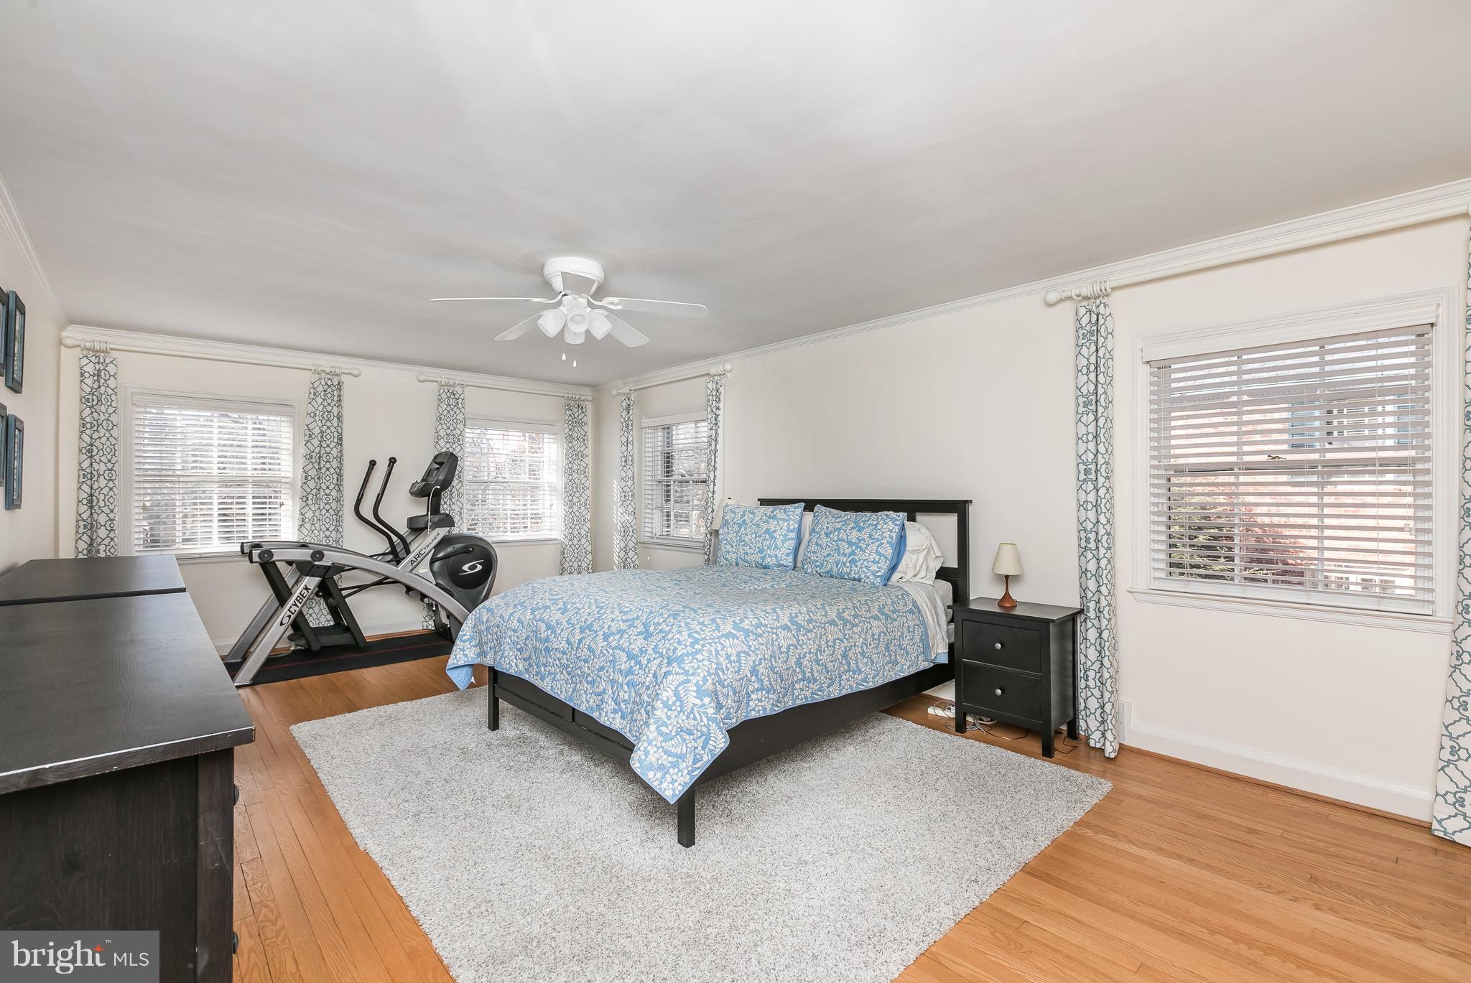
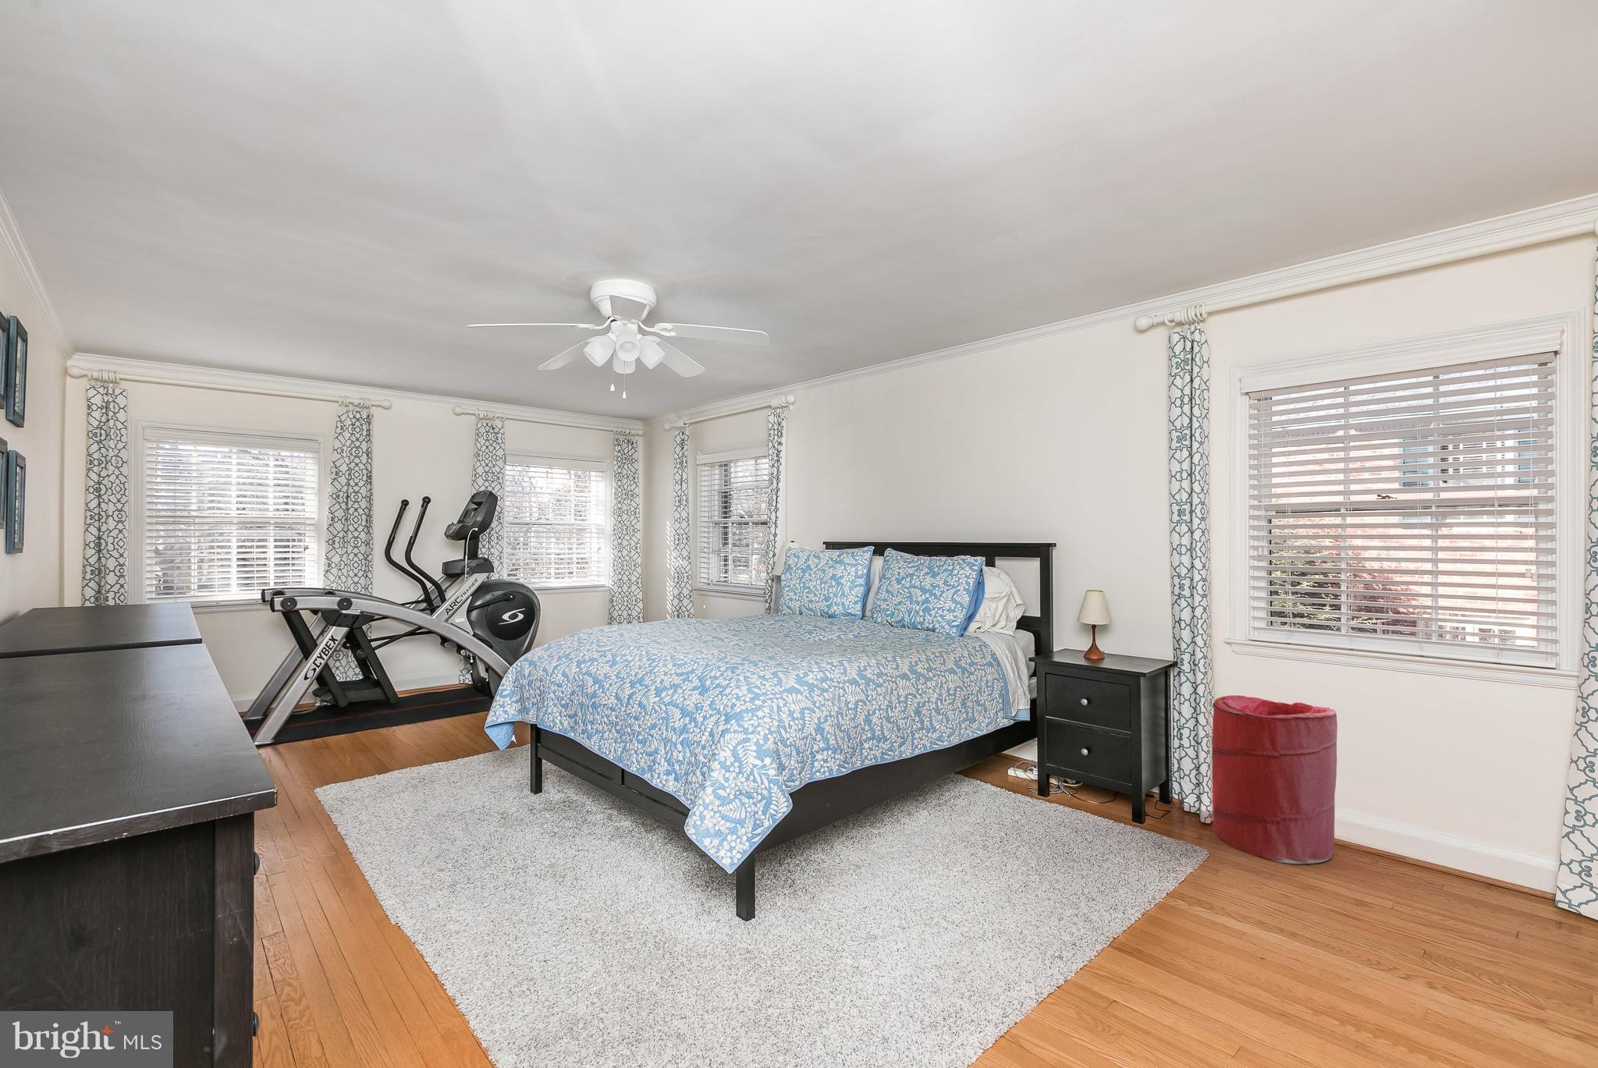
+ laundry hamper [1211,694,1338,864]
